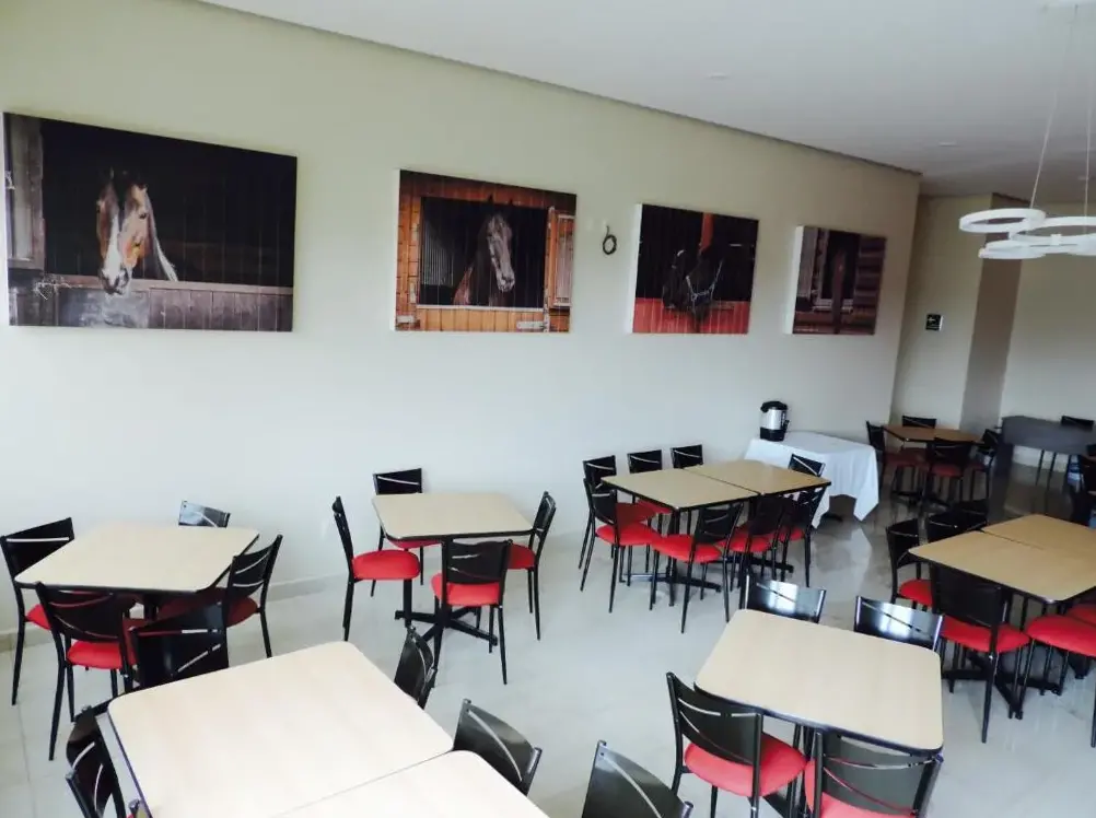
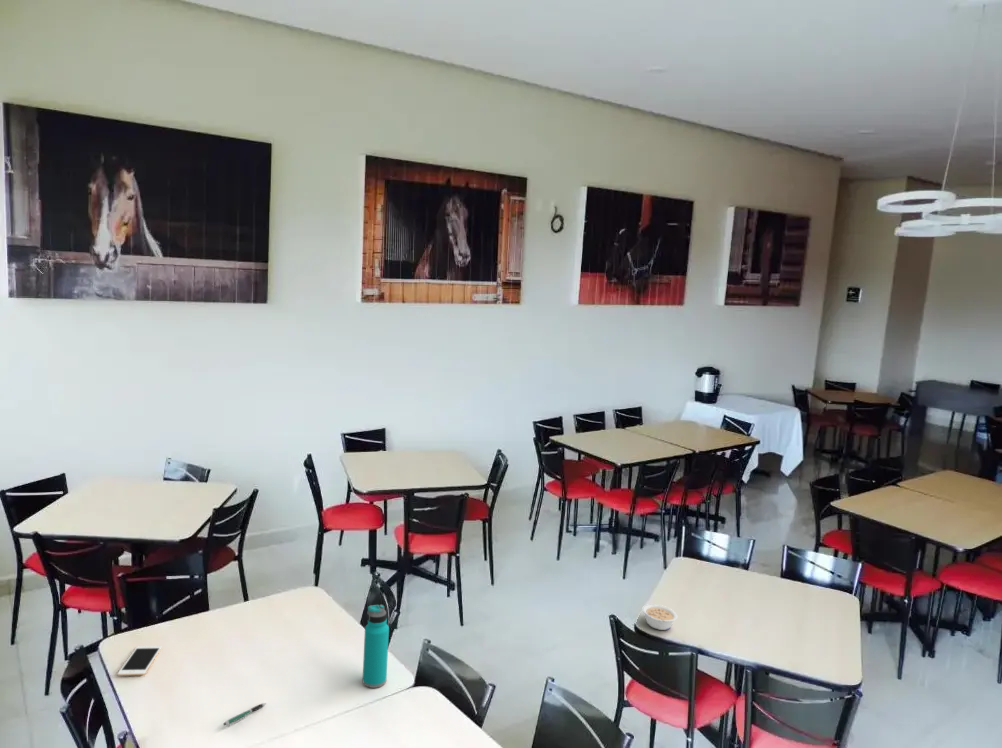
+ water bottle [362,604,390,689]
+ cell phone [117,645,163,677]
+ legume [641,603,678,631]
+ pen [223,702,267,726]
